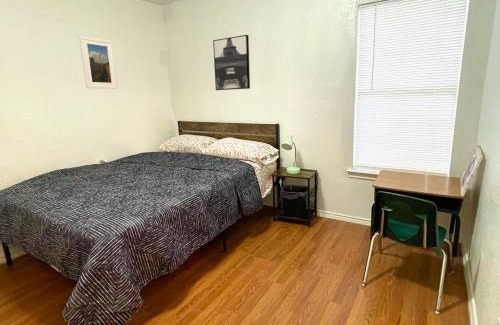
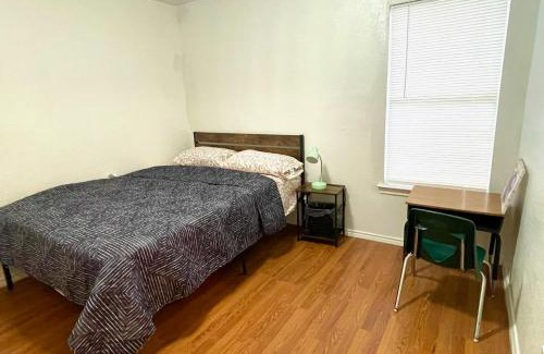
- wall art [212,34,251,91]
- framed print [78,35,118,90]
